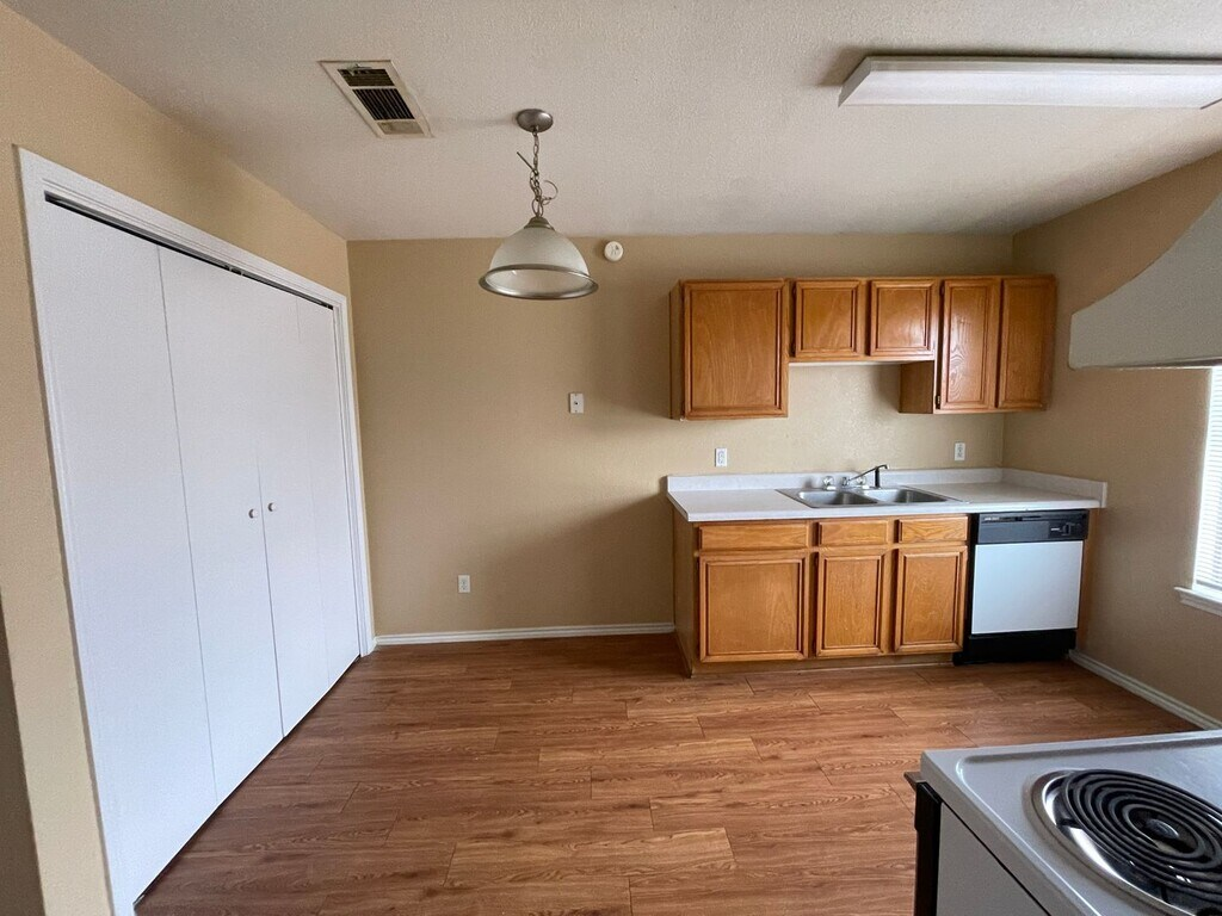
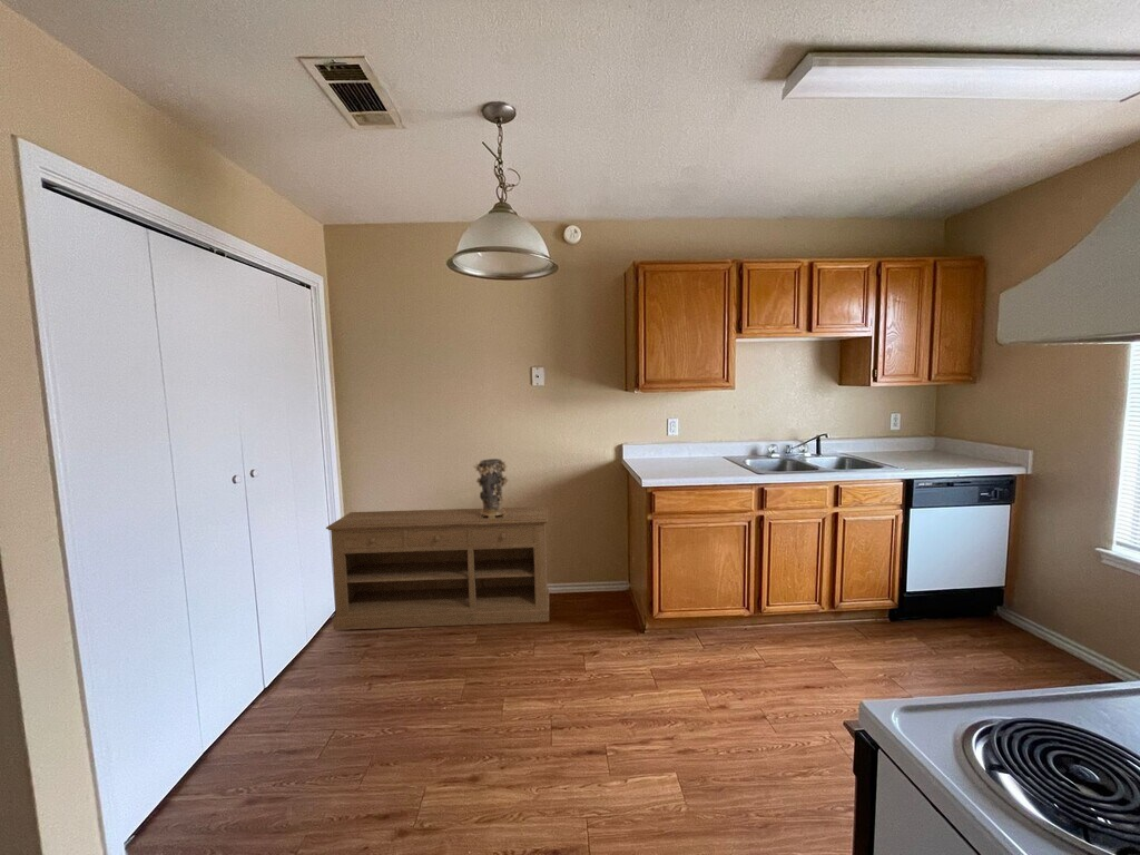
+ decorative vase [473,458,510,519]
+ sideboard [325,505,550,631]
